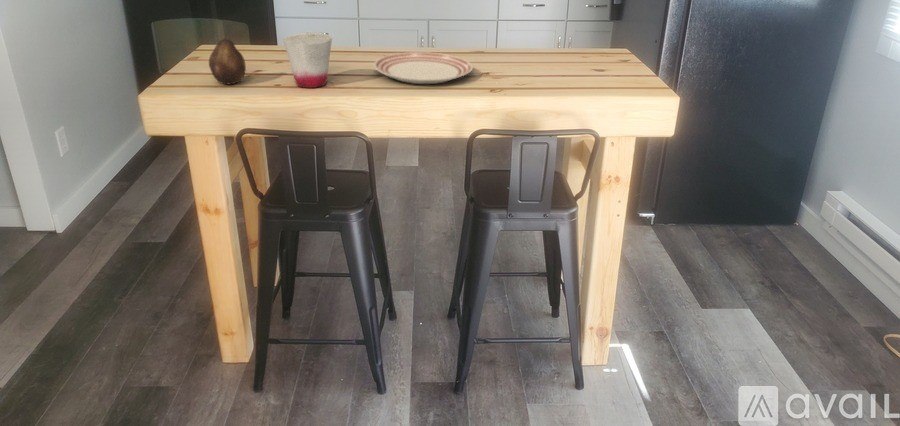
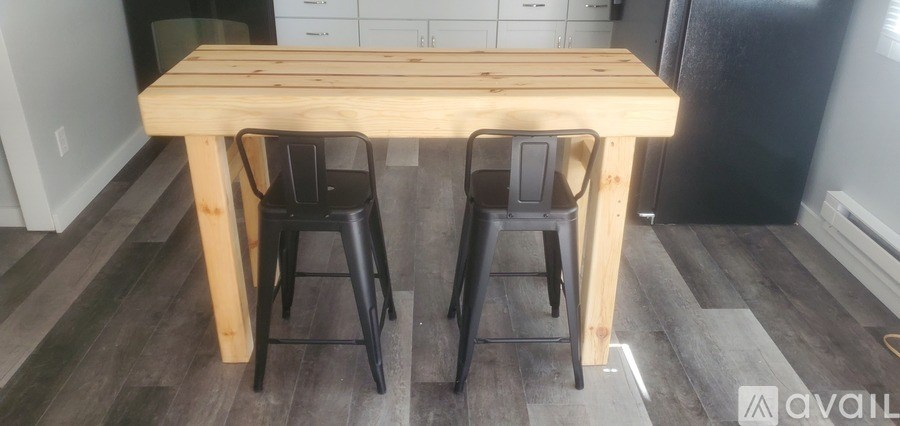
- dinner plate [373,51,474,85]
- cup [282,32,333,89]
- fruit [208,36,247,85]
